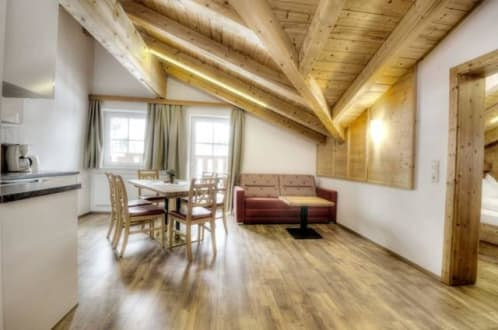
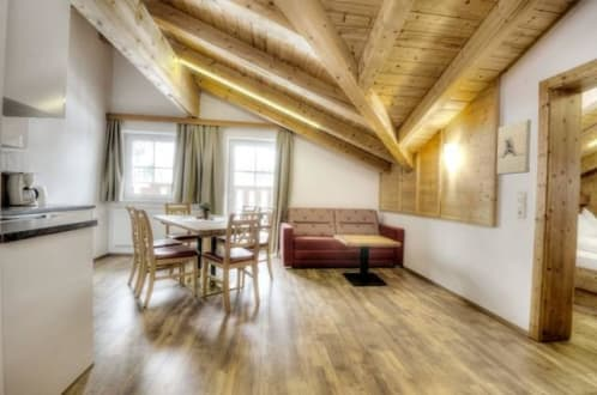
+ wall sculpture [496,118,532,176]
